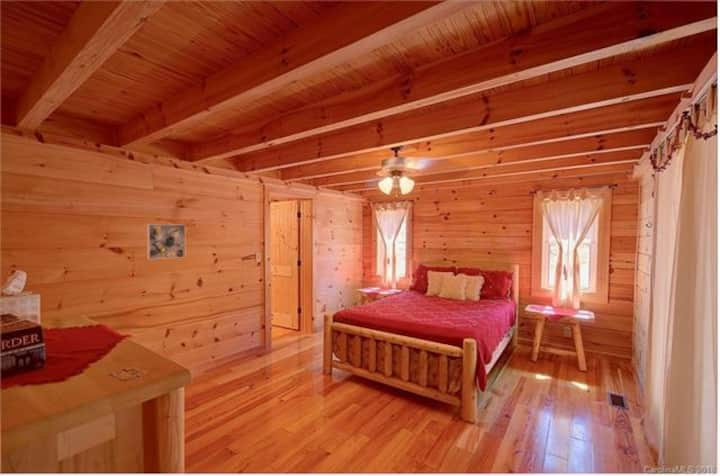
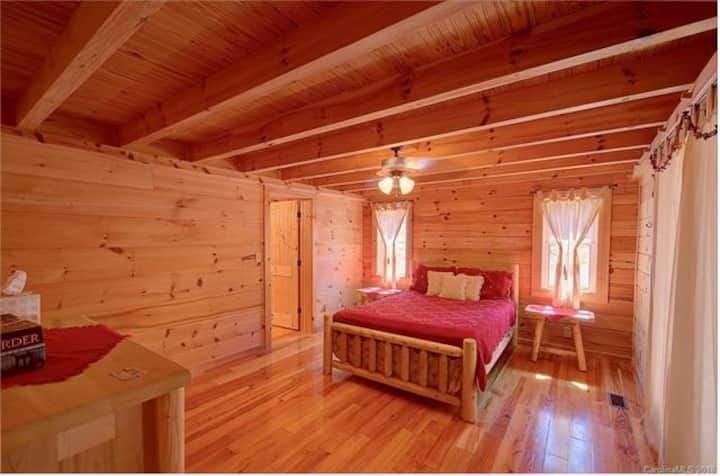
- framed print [146,223,186,261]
